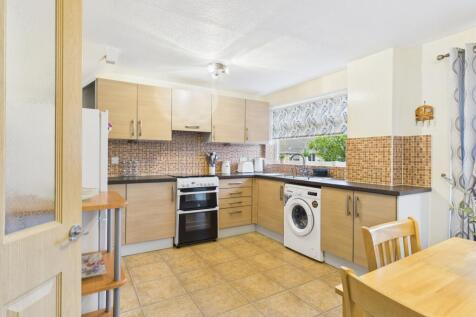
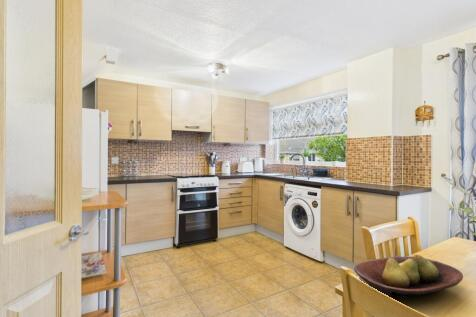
+ fruit bowl [353,254,464,298]
